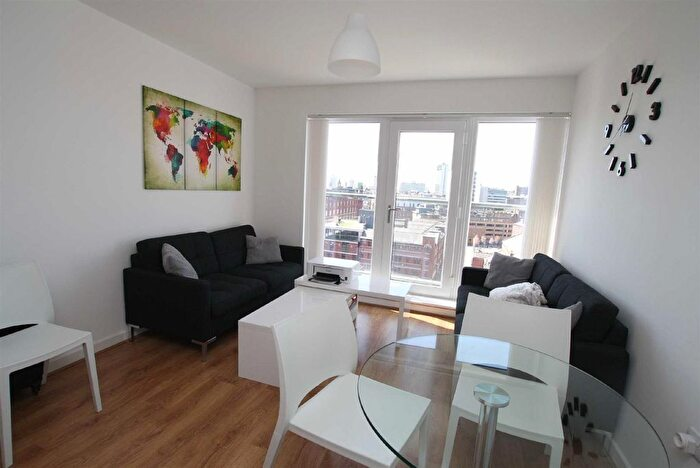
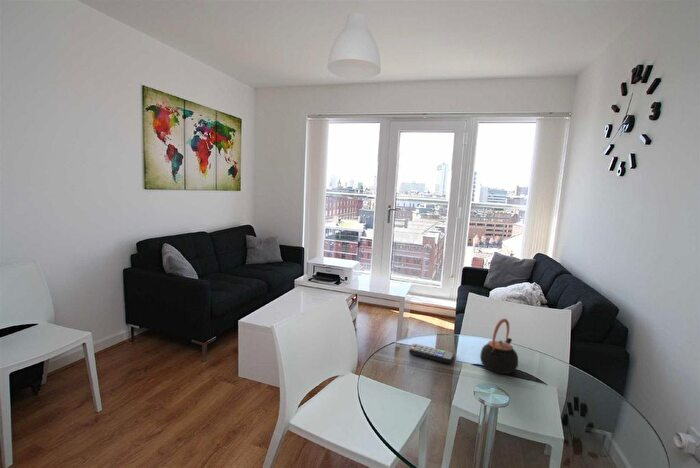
+ teapot [479,318,519,375]
+ remote control [408,343,454,364]
